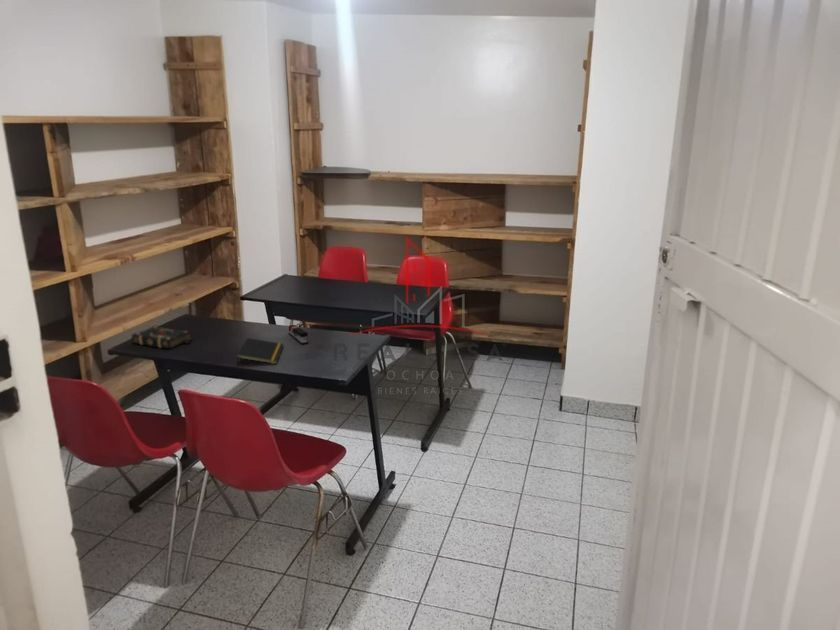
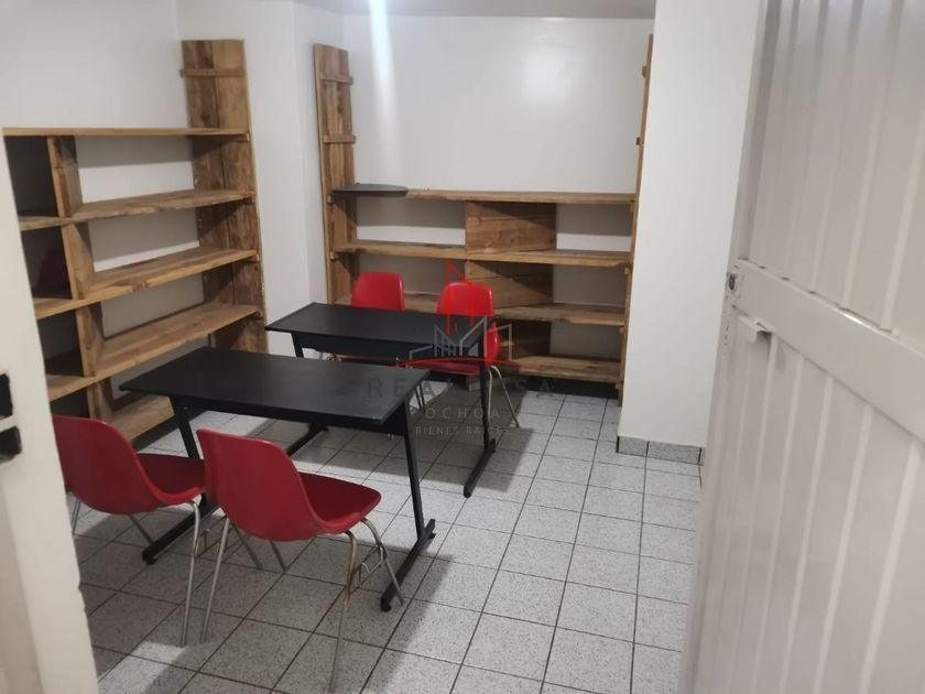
- stapler [288,324,310,345]
- notepad [235,337,284,366]
- book [131,325,193,350]
